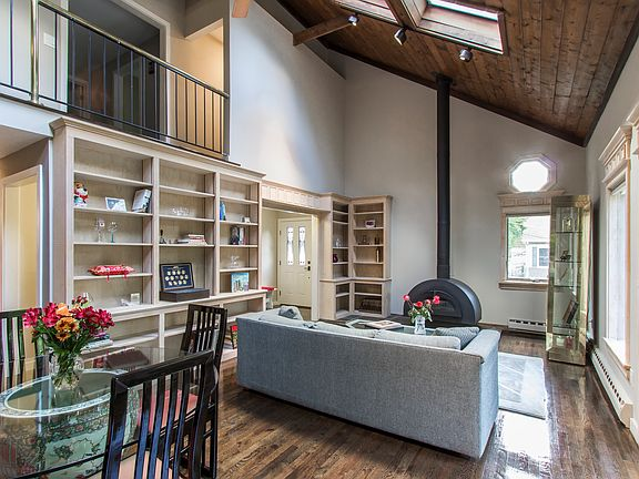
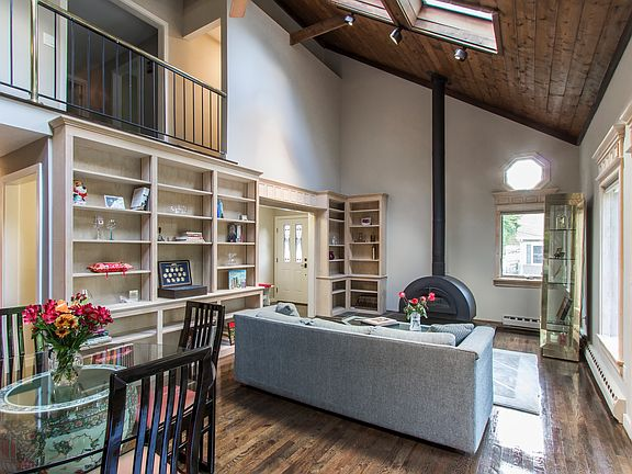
- notebook [104,349,151,371]
